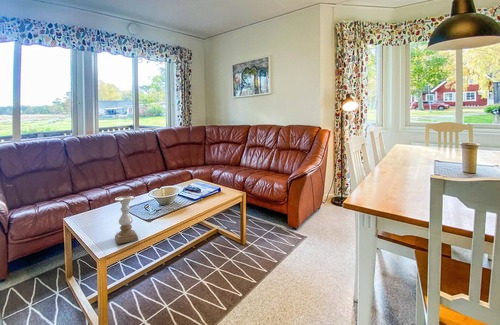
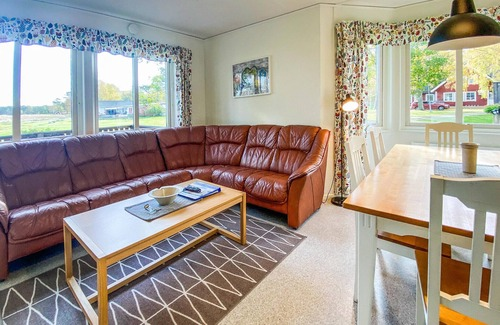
- candle holder [114,195,139,245]
